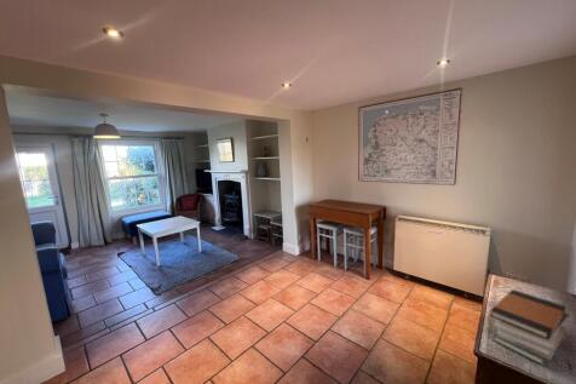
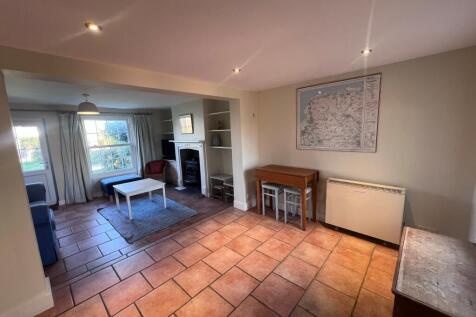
- book stack [489,288,570,367]
